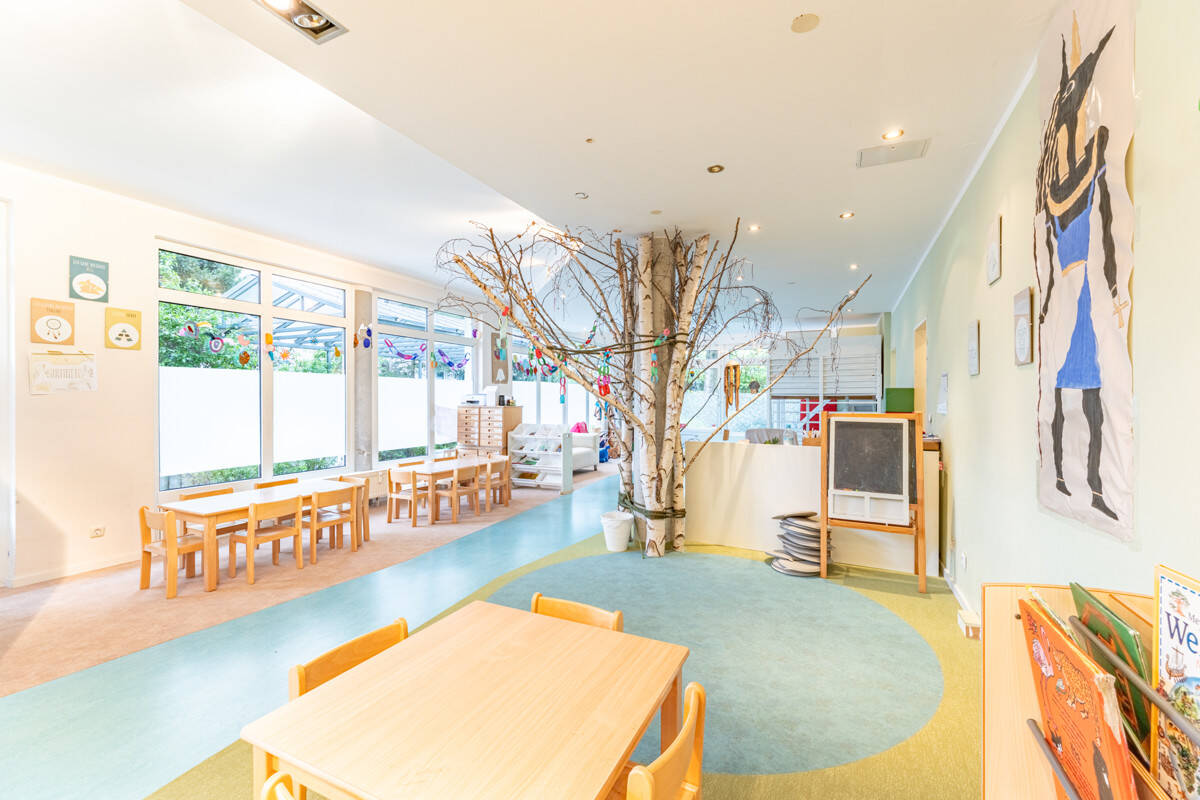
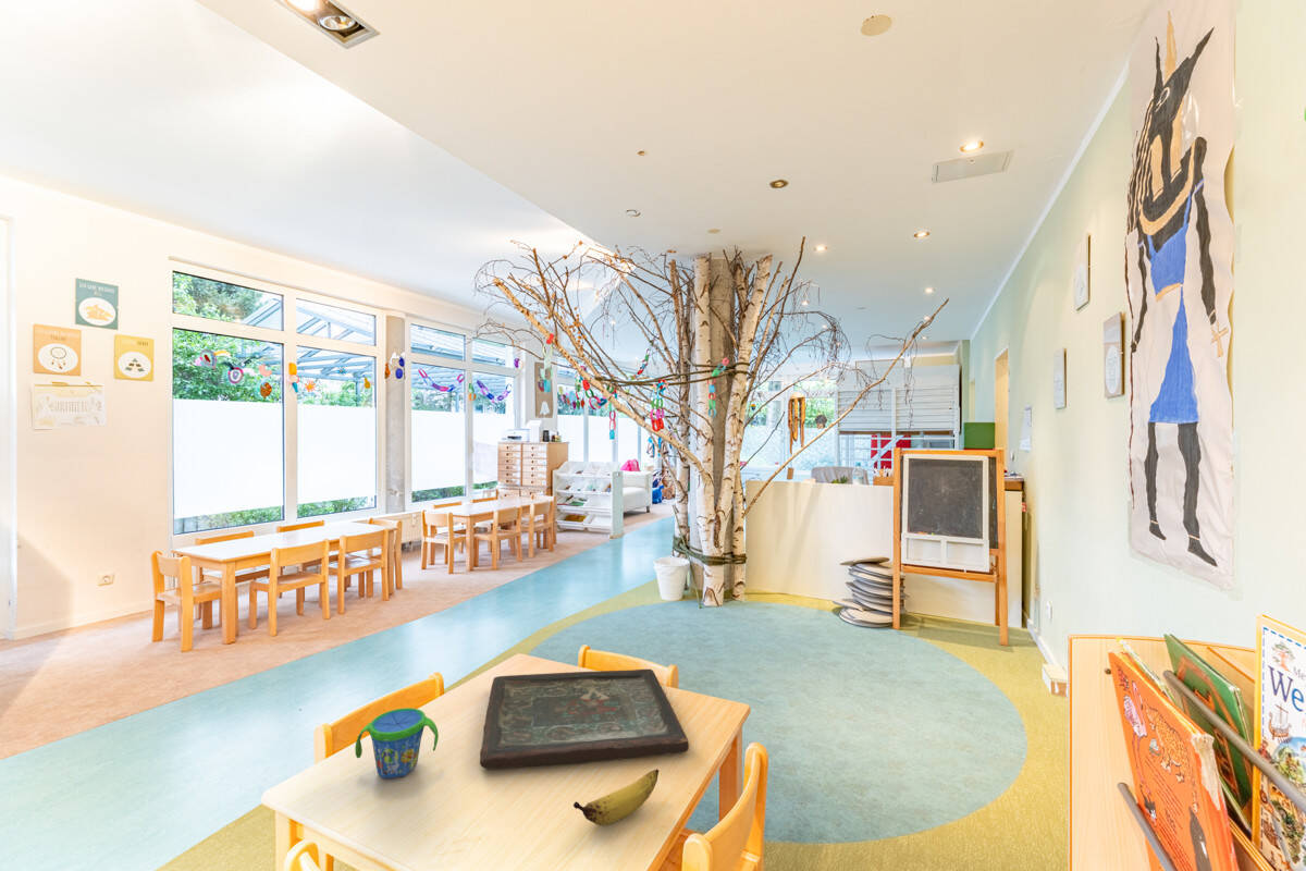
+ snack cup [354,707,440,780]
+ banana [572,768,660,827]
+ board game [479,668,690,770]
